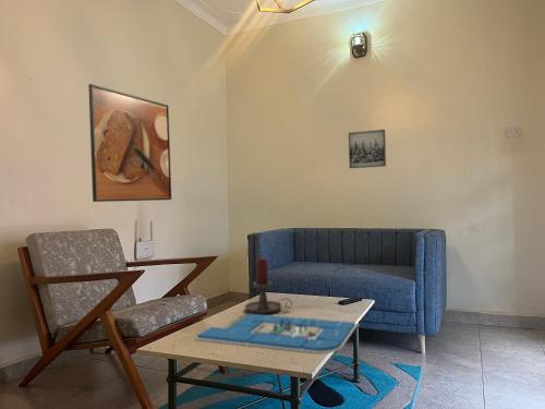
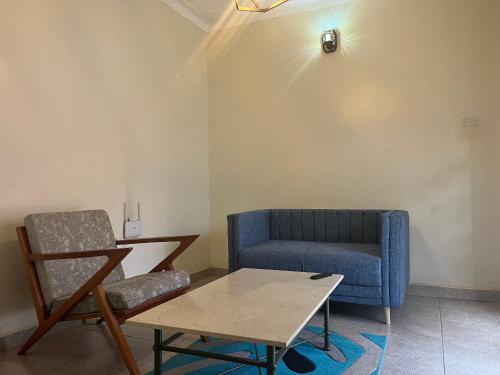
- candle holder [243,257,293,314]
- wall art [348,129,387,169]
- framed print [87,83,172,203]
- board game [194,313,358,354]
